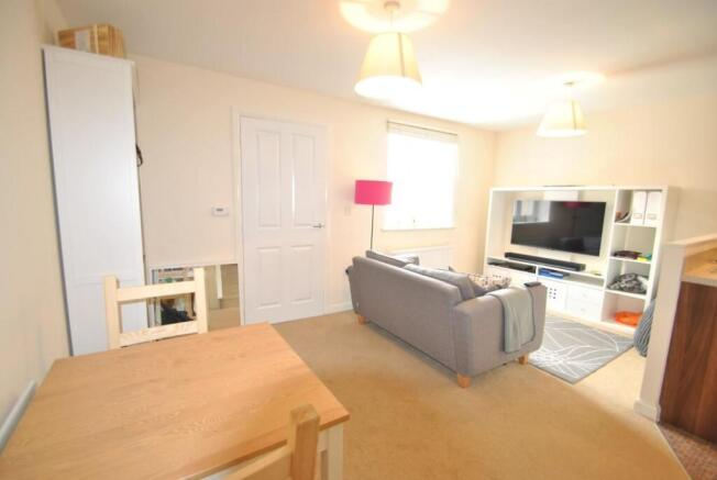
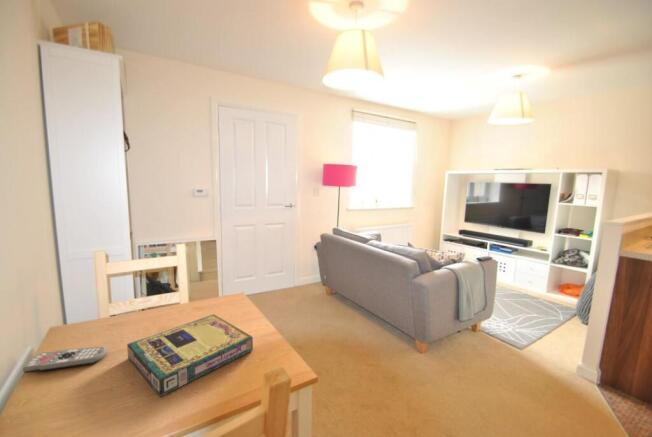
+ remote control [22,346,108,374]
+ video game box [126,313,254,398]
